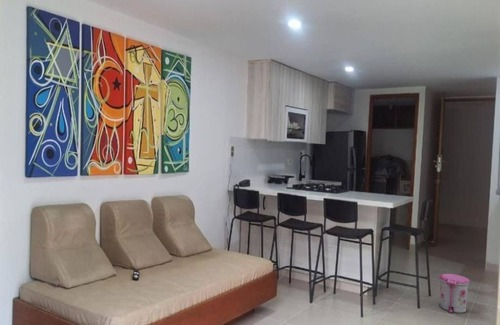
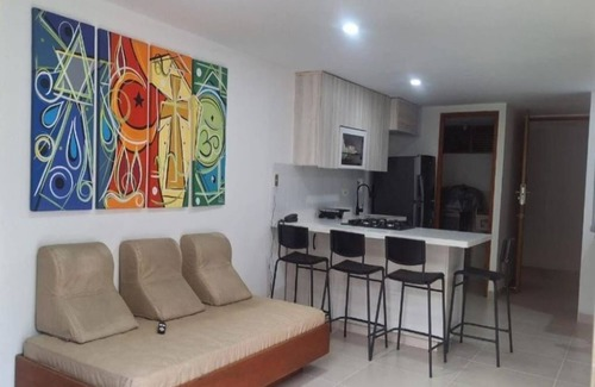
- trash can [438,273,471,314]
